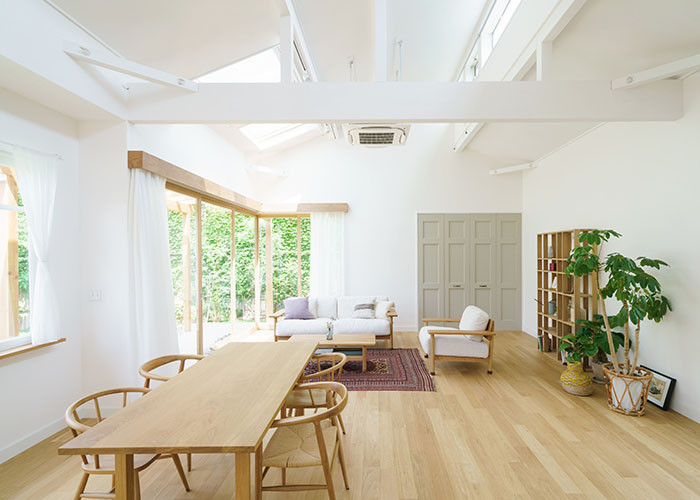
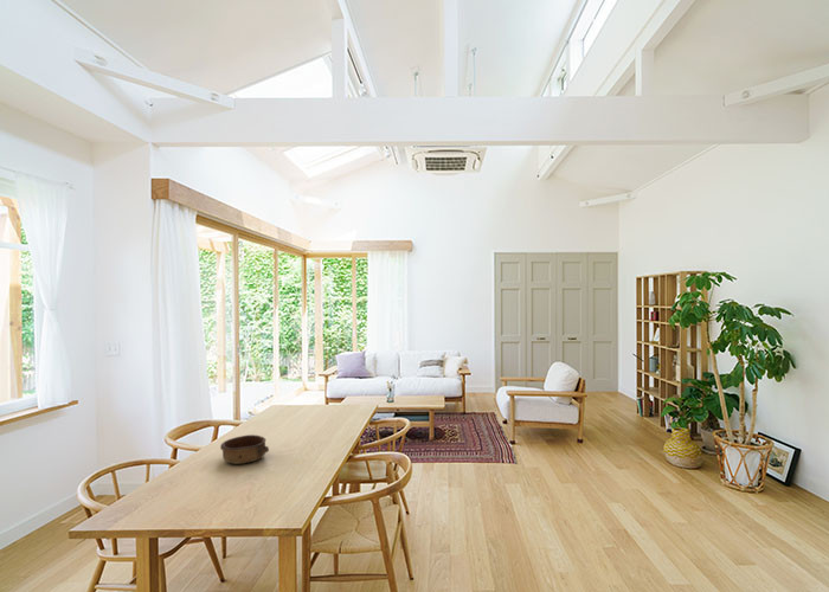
+ bowl [219,433,270,465]
